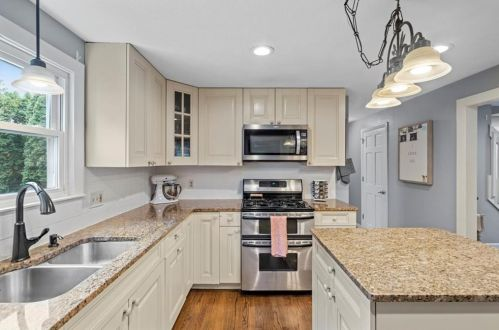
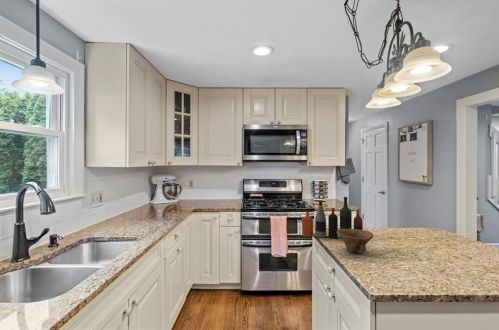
+ bottle collection [301,196,364,239]
+ bowl [337,228,374,255]
